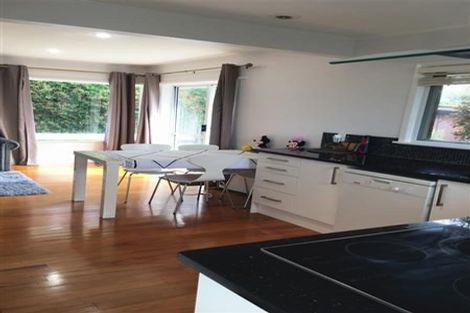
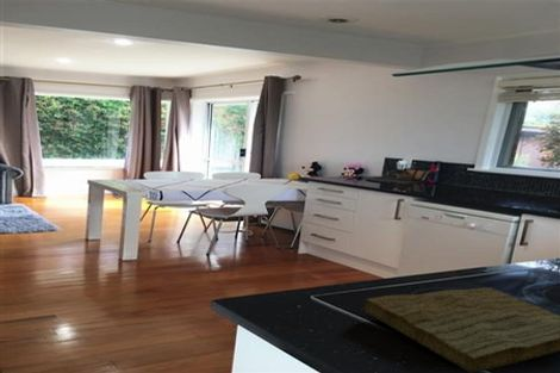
+ cutting board [363,286,560,373]
